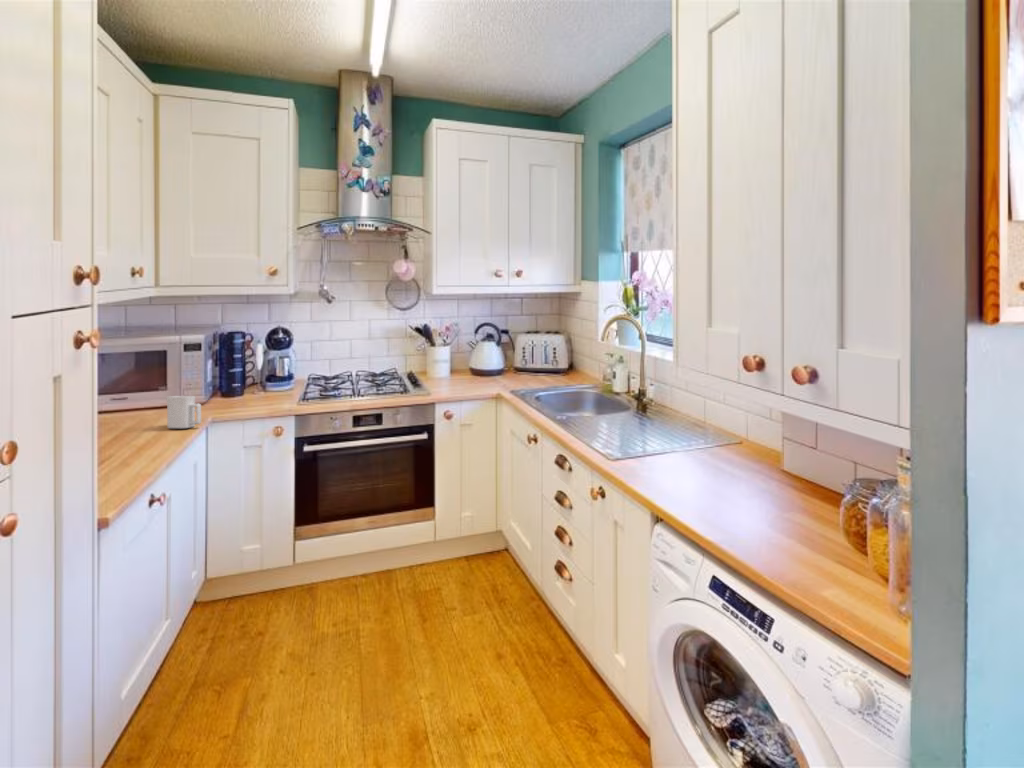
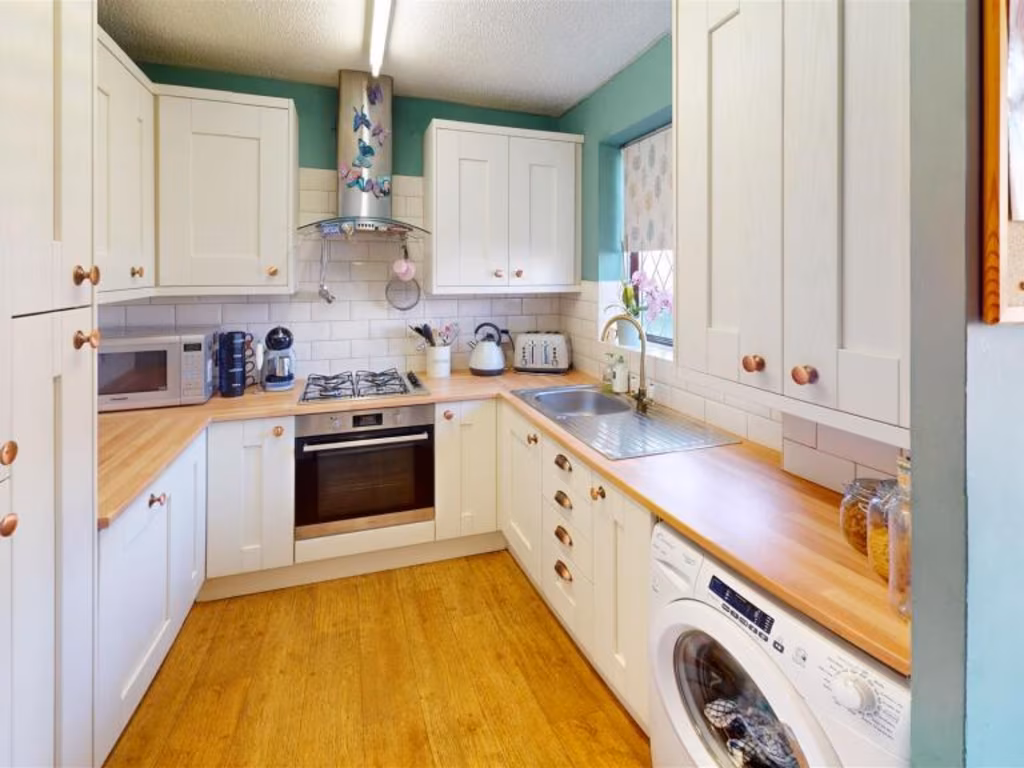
- mug [165,395,202,429]
